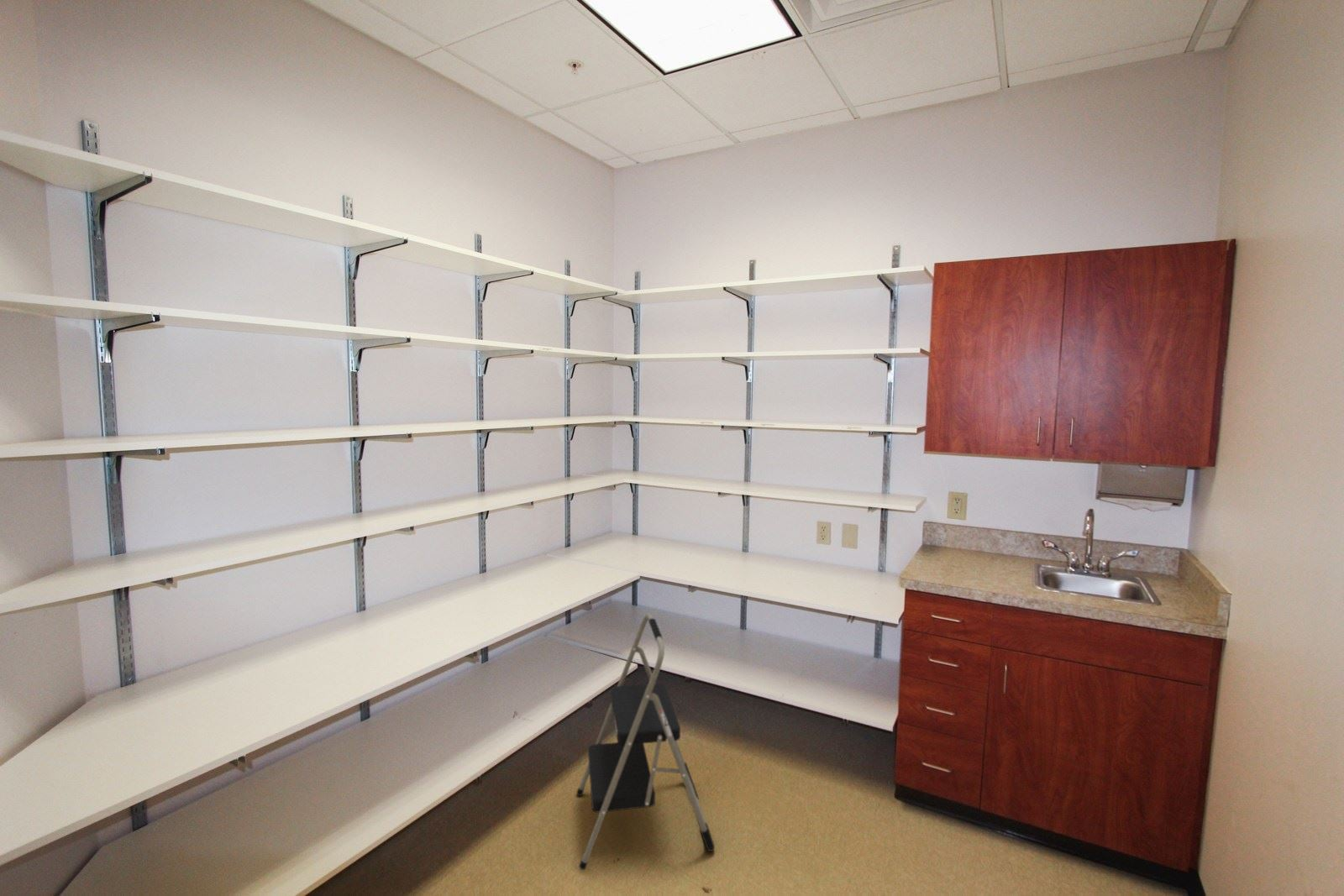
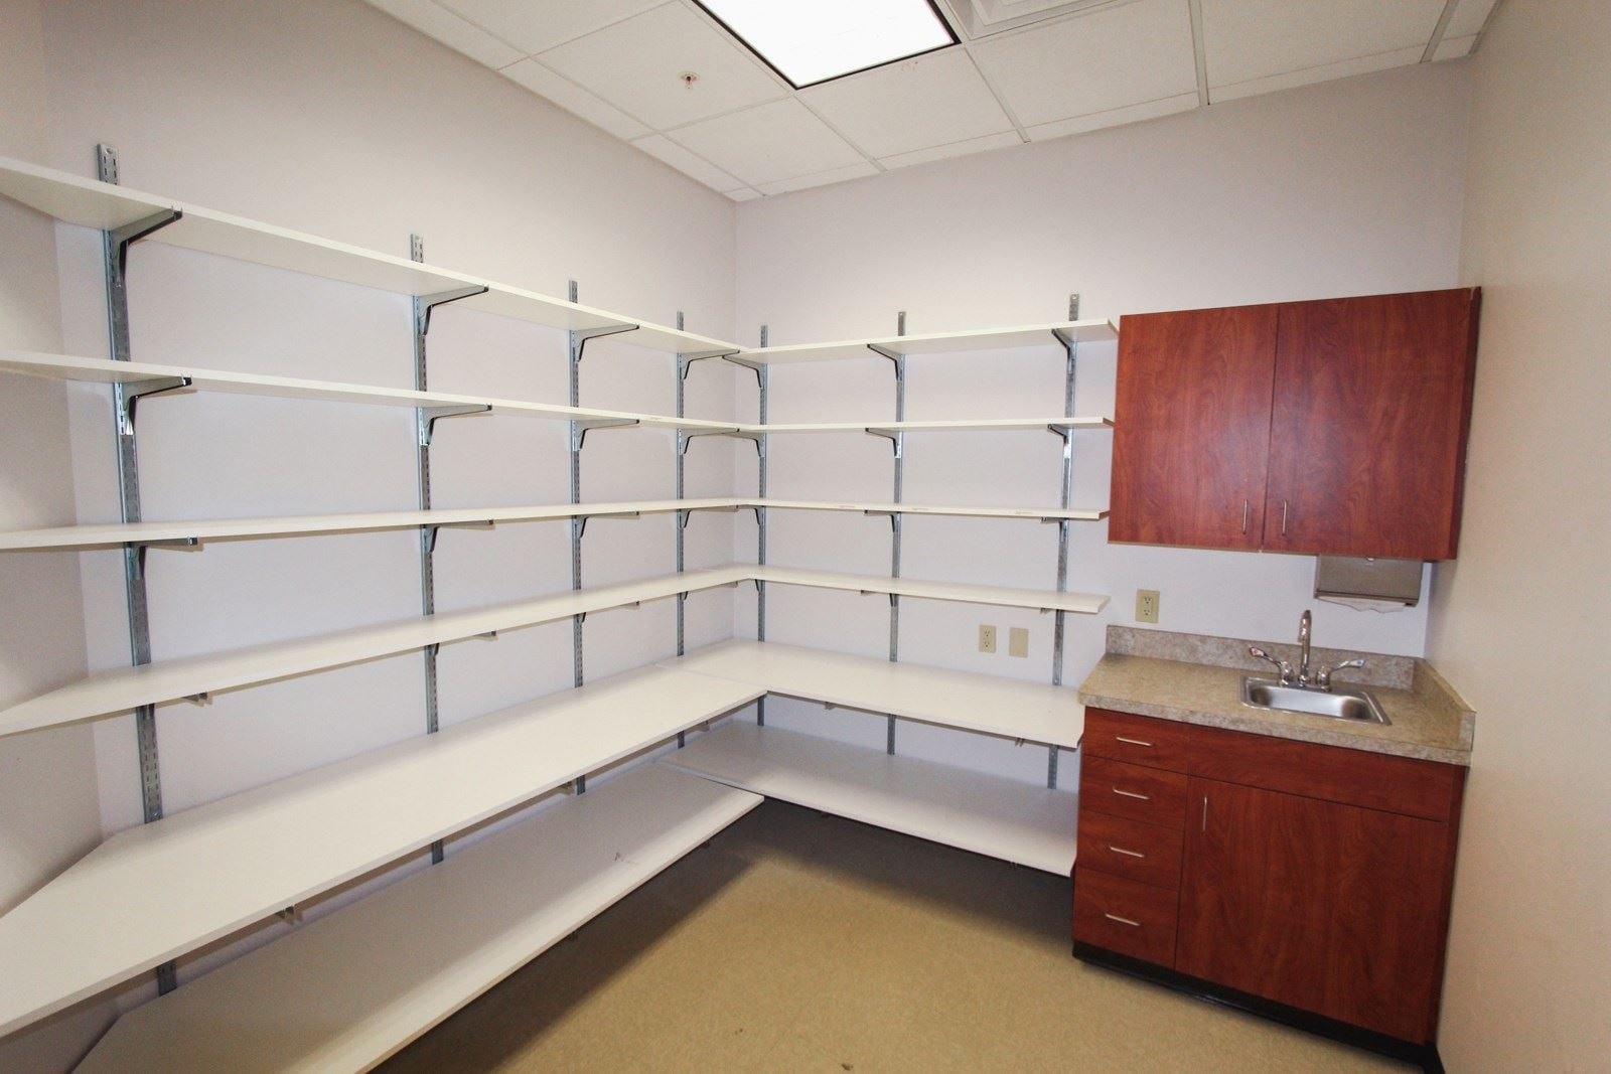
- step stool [575,612,716,871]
